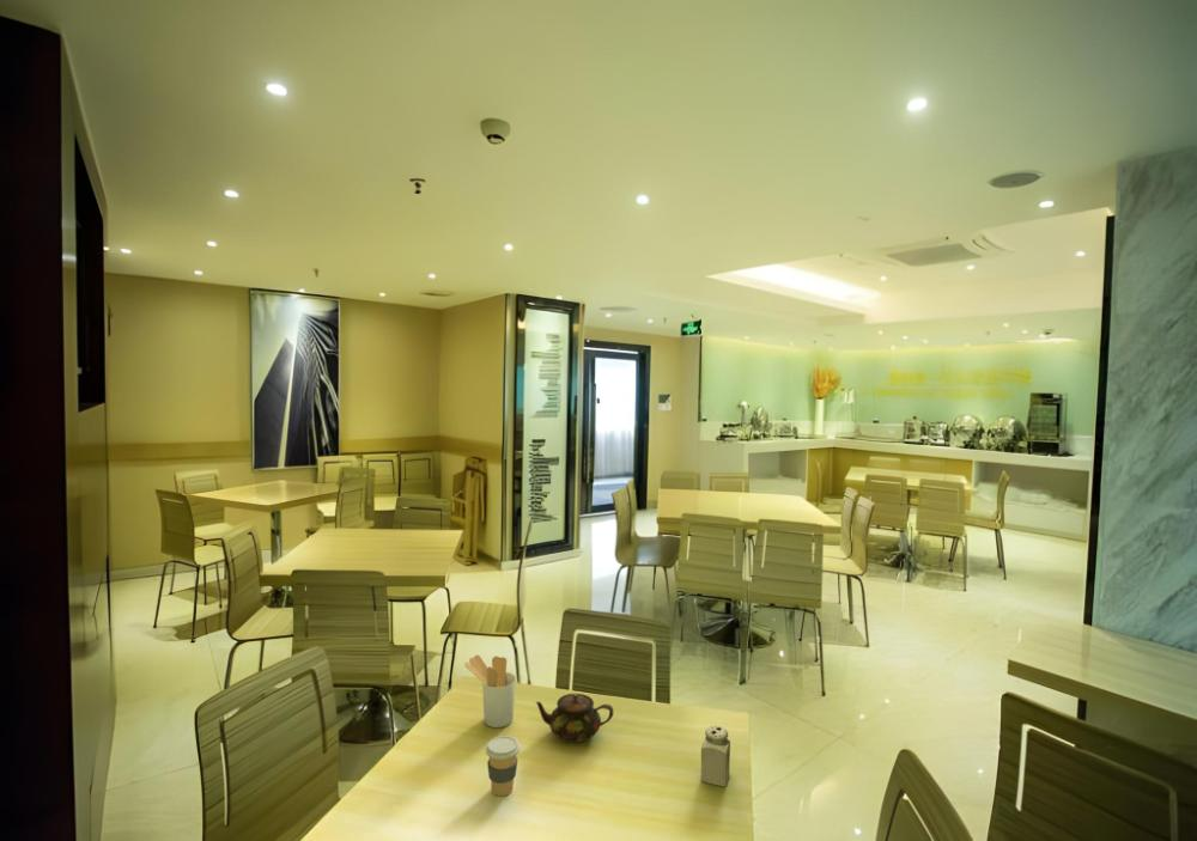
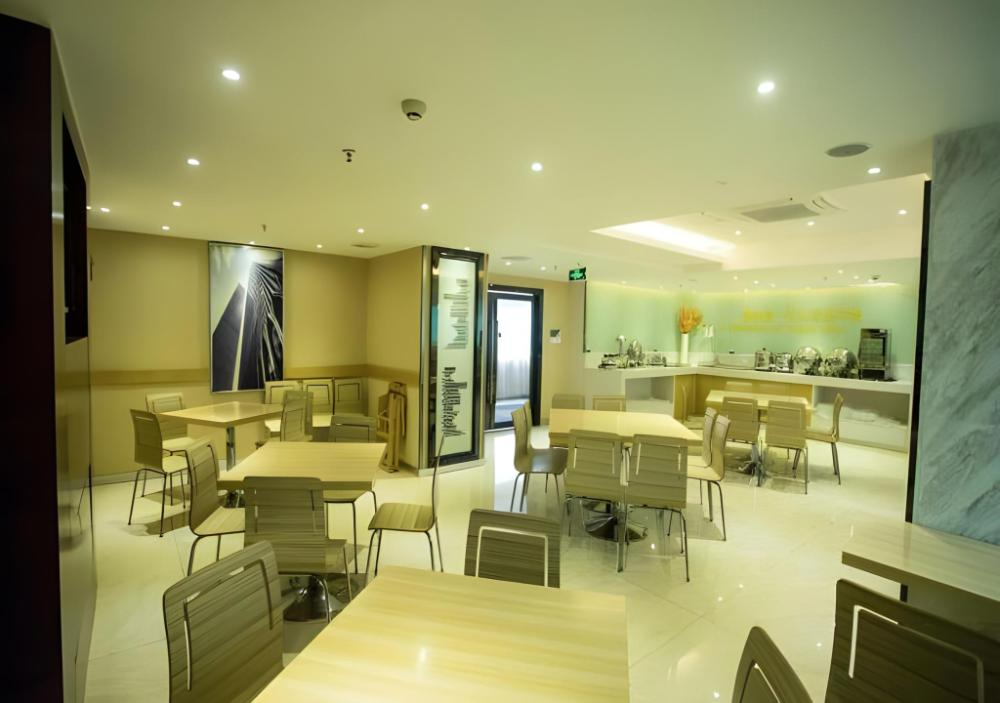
- teapot [535,691,614,744]
- utensil holder [463,654,517,729]
- coffee cup [485,735,522,797]
- salt shaker [700,725,731,788]
